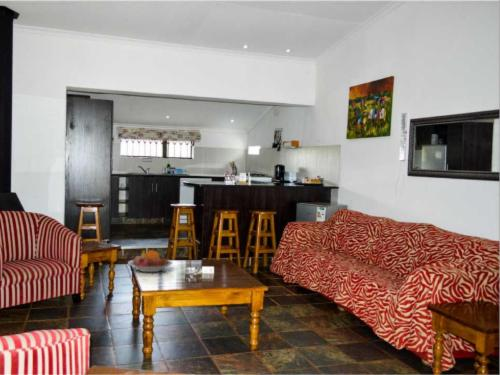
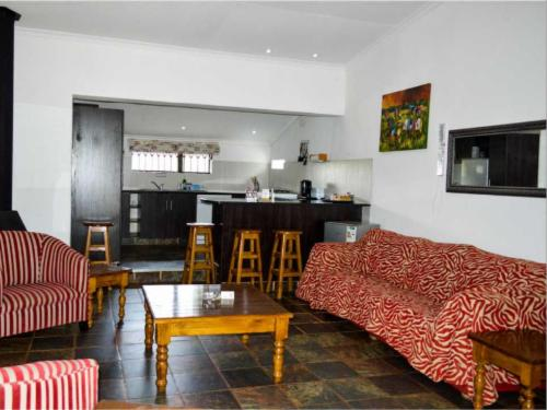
- fruit bowl [127,249,174,273]
